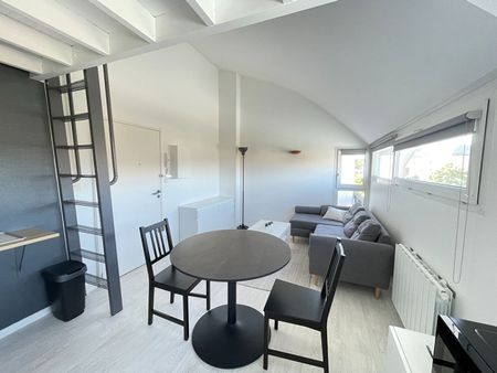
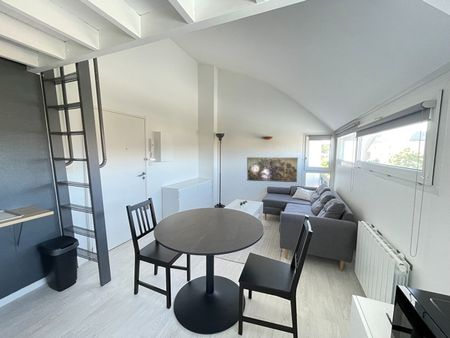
+ relief panel [246,156,299,183]
